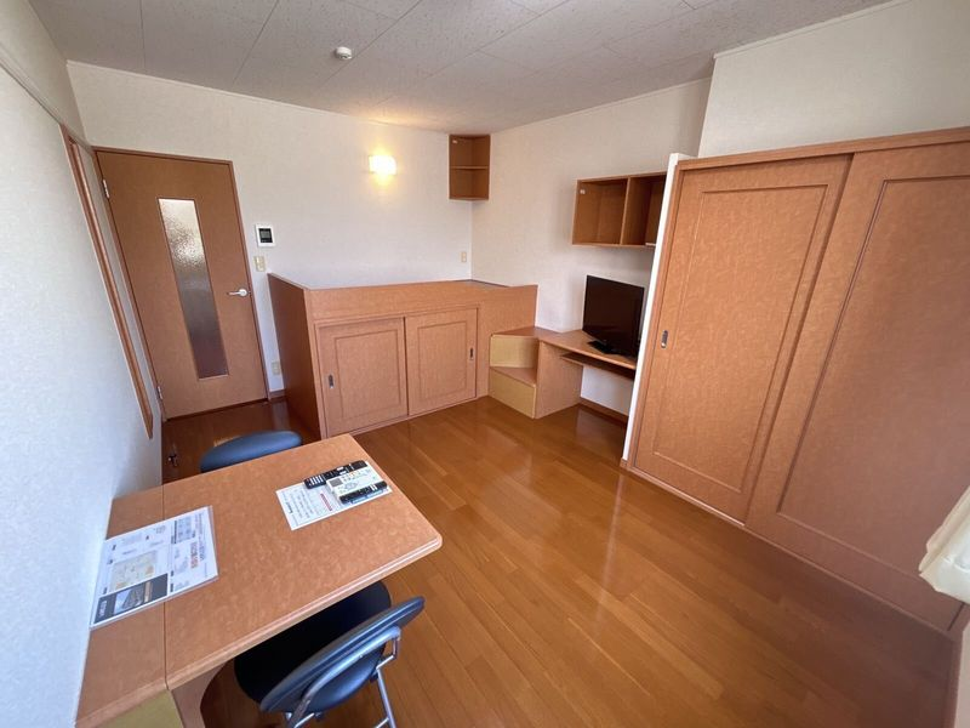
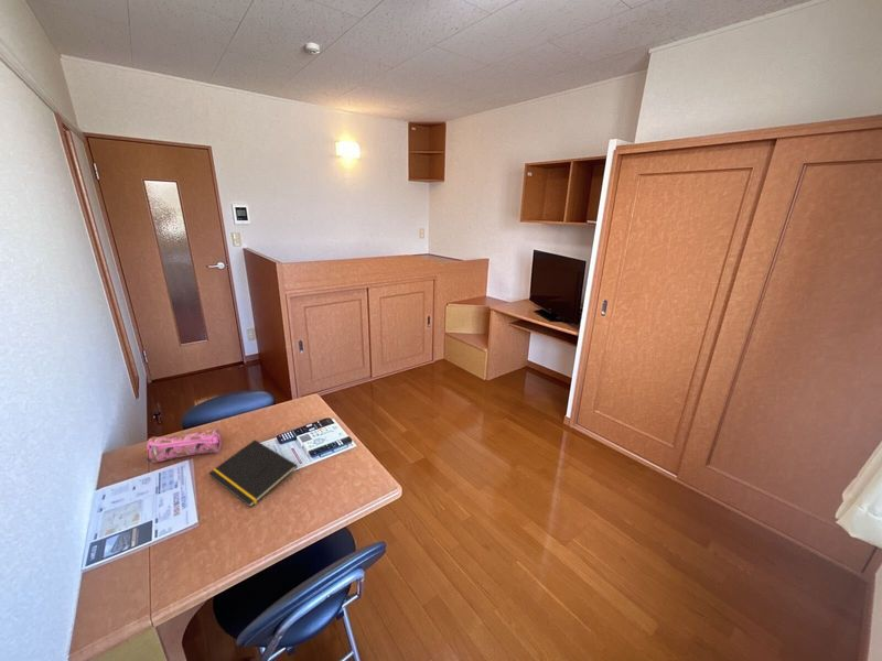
+ notepad [207,438,299,509]
+ pencil case [146,427,223,464]
